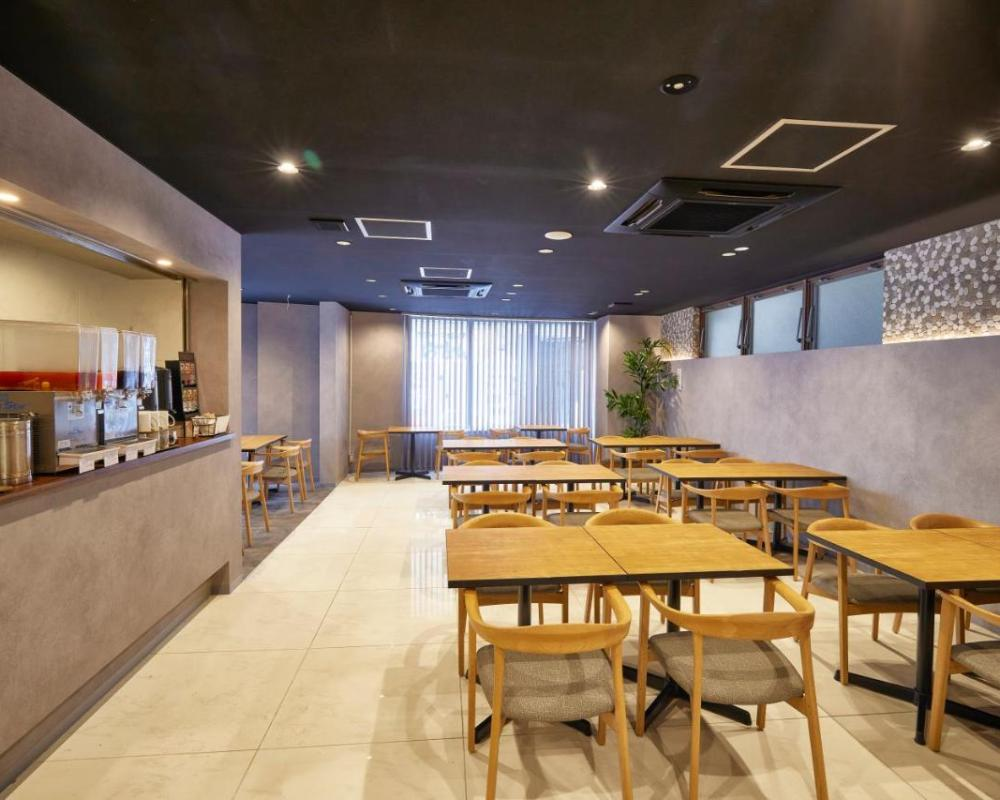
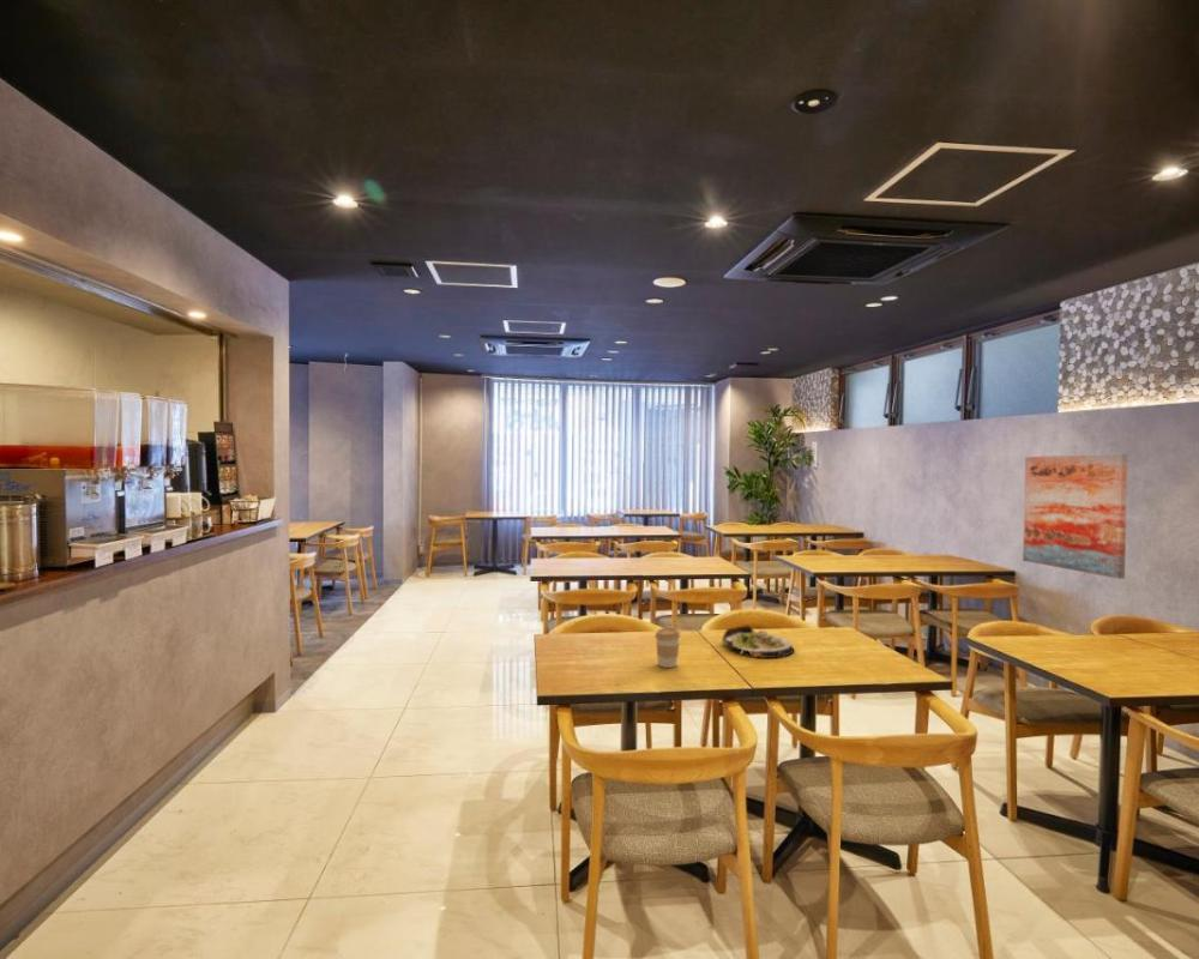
+ wall art [1022,453,1128,580]
+ coffee cup [653,627,681,669]
+ salad plate [721,625,795,659]
